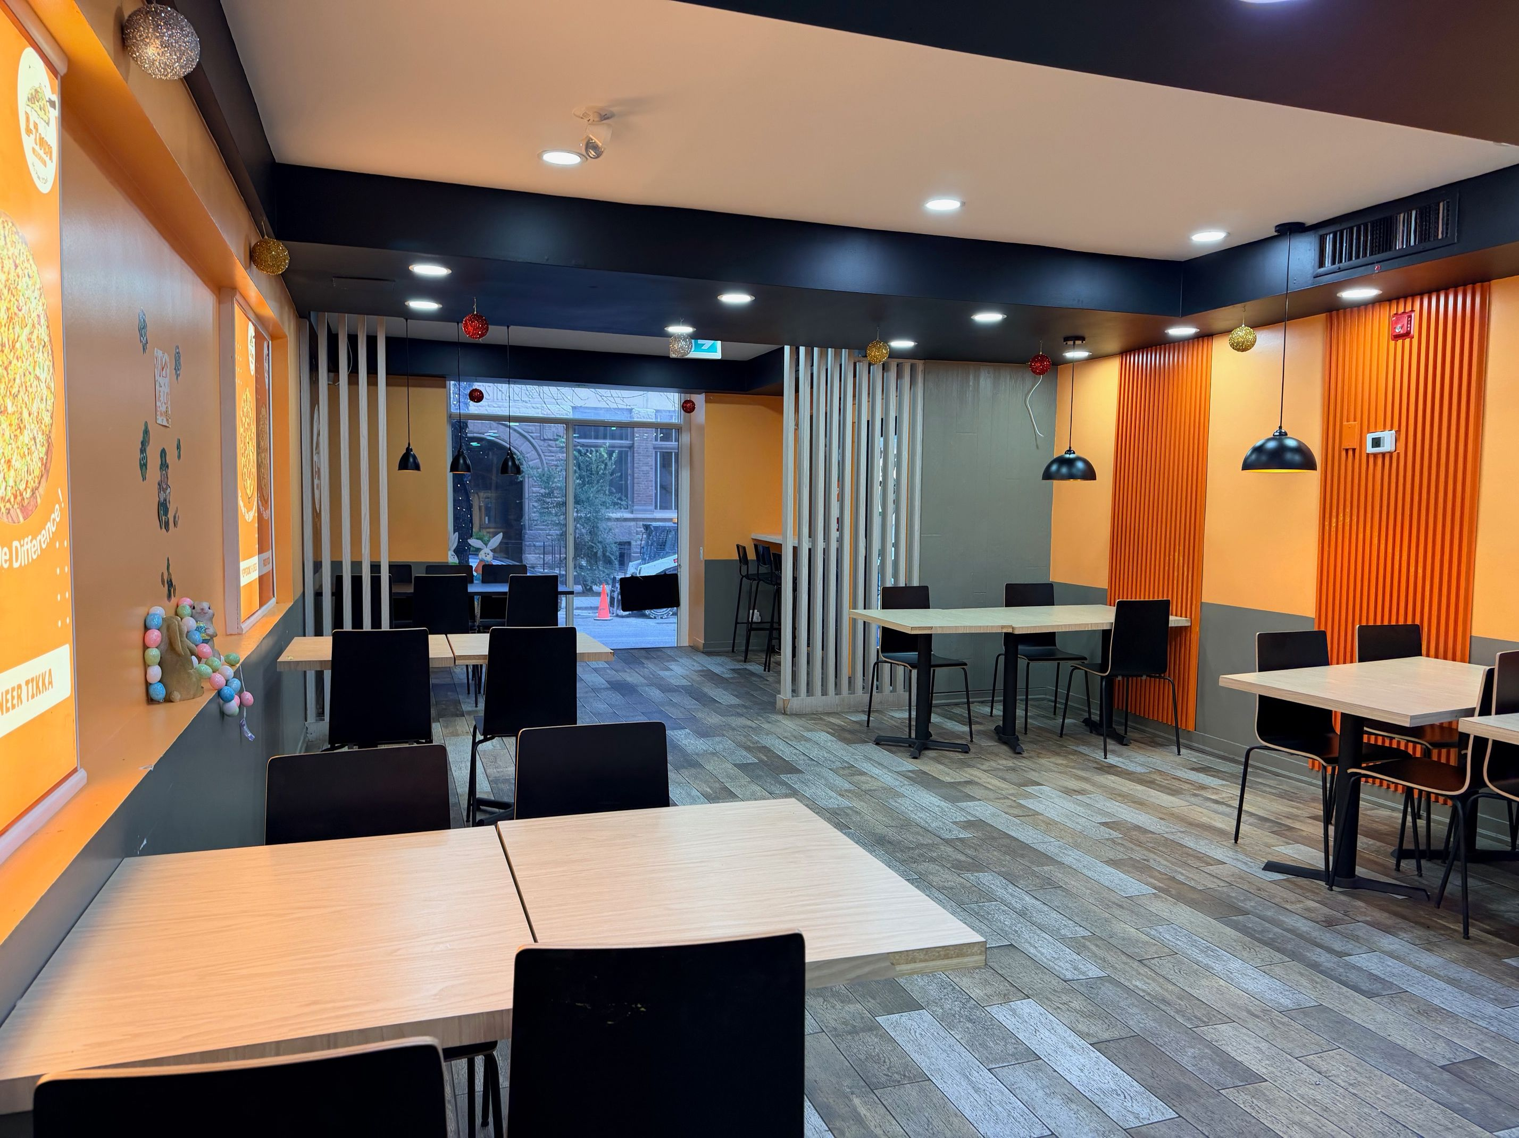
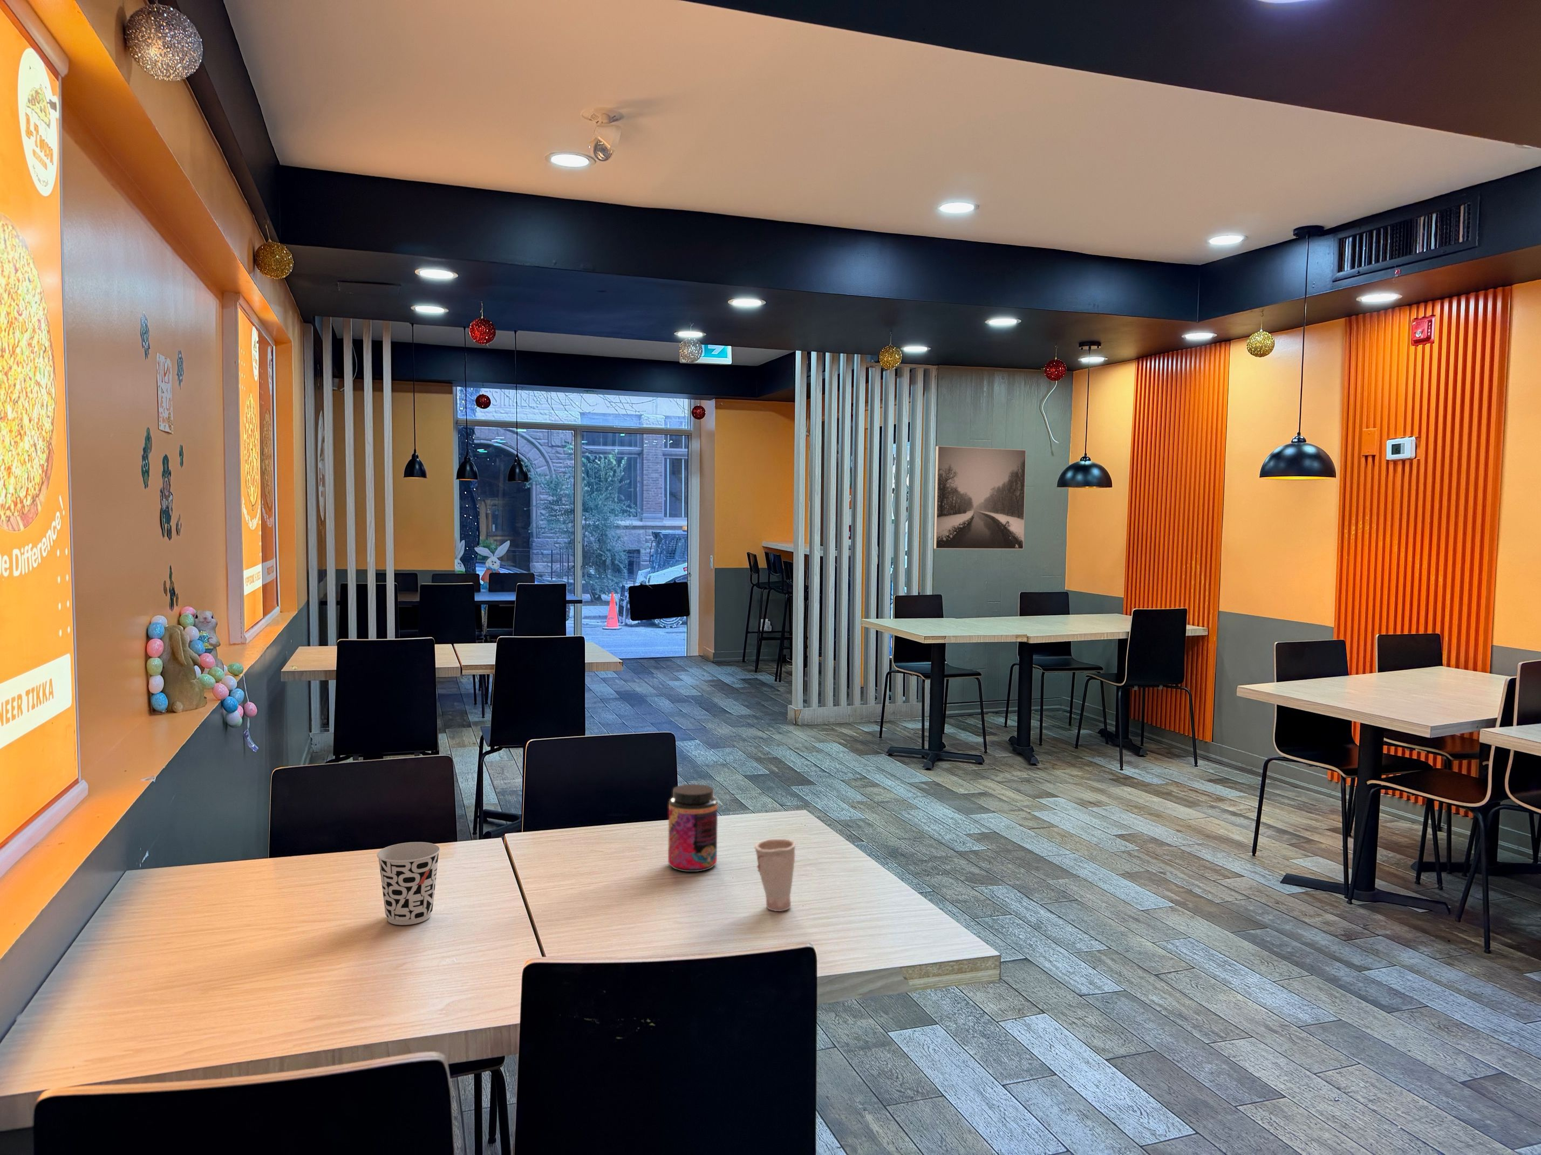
+ jar [667,784,718,872]
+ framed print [933,445,1027,550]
+ cup [376,842,440,926]
+ cup [754,838,796,912]
